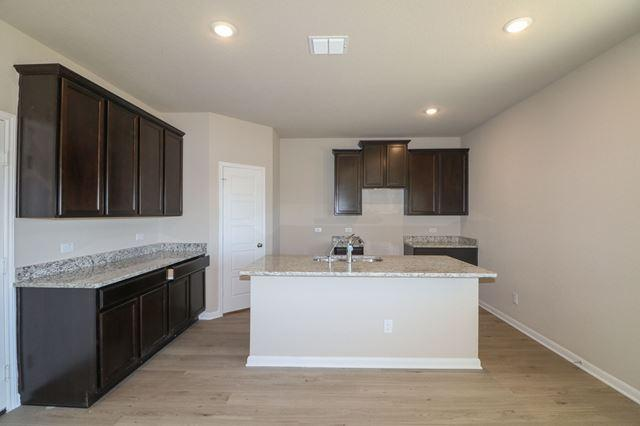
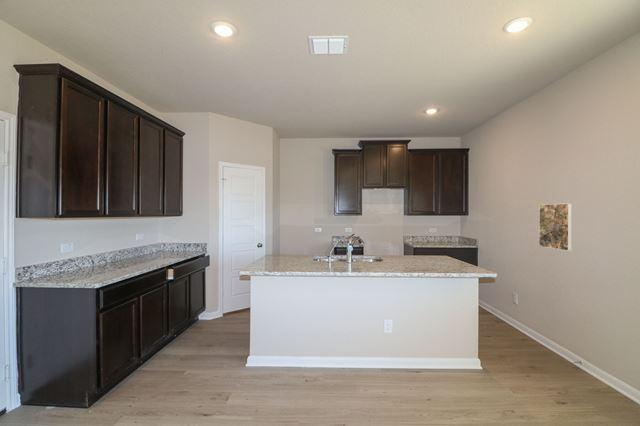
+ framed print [538,202,573,252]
